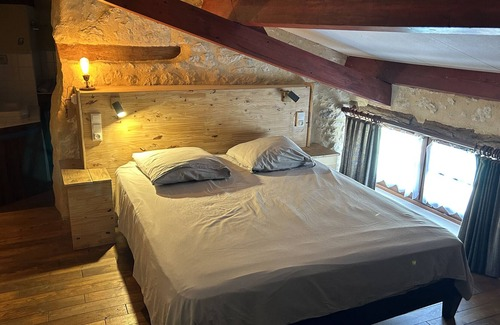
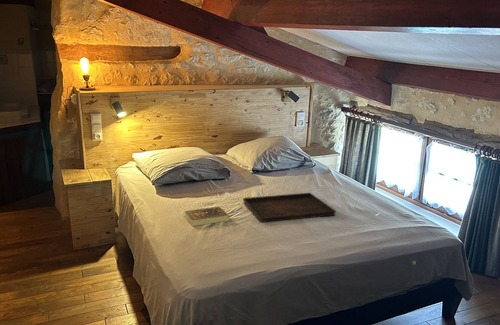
+ book [184,206,230,227]
+ serving tray [242,192,337,224]
